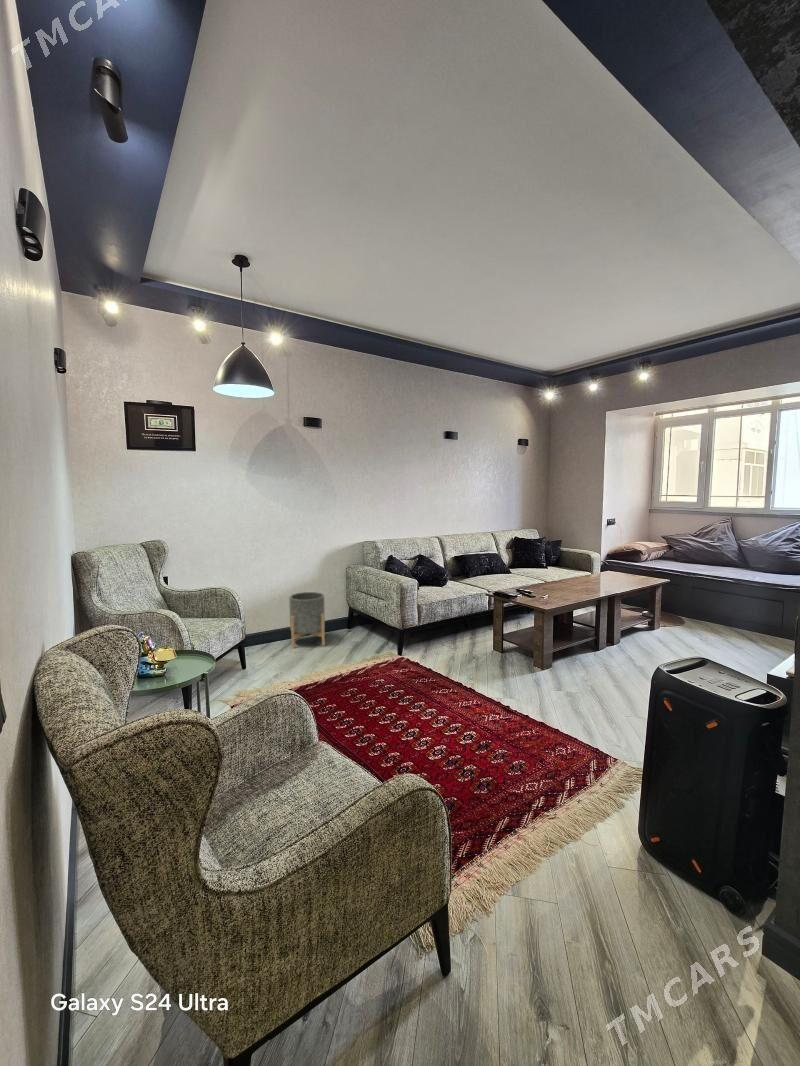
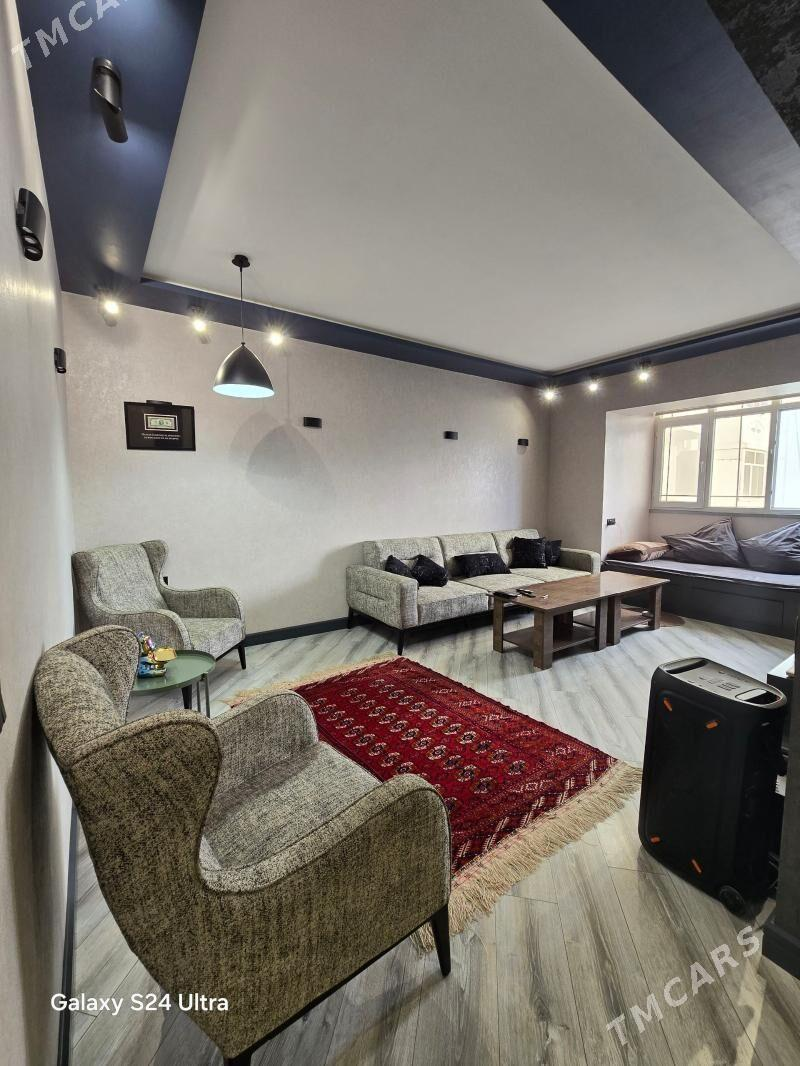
- planter [288,591,326,649]
